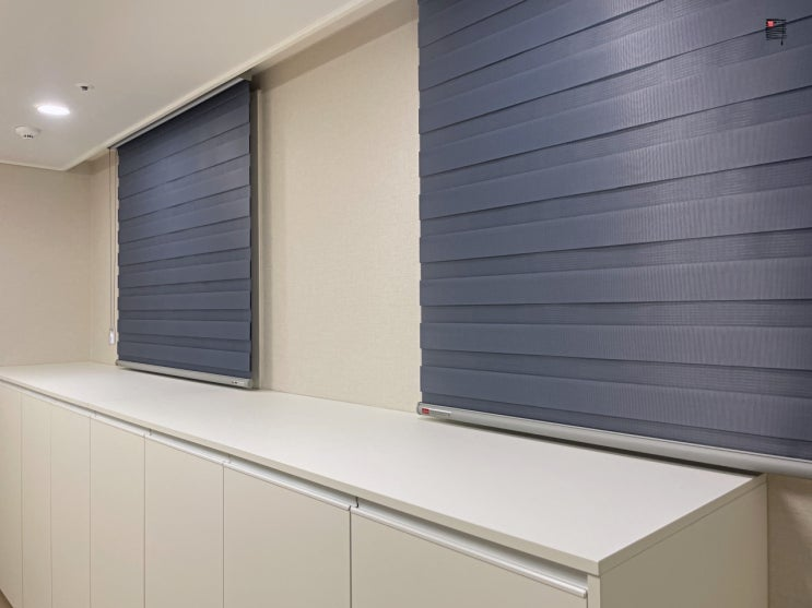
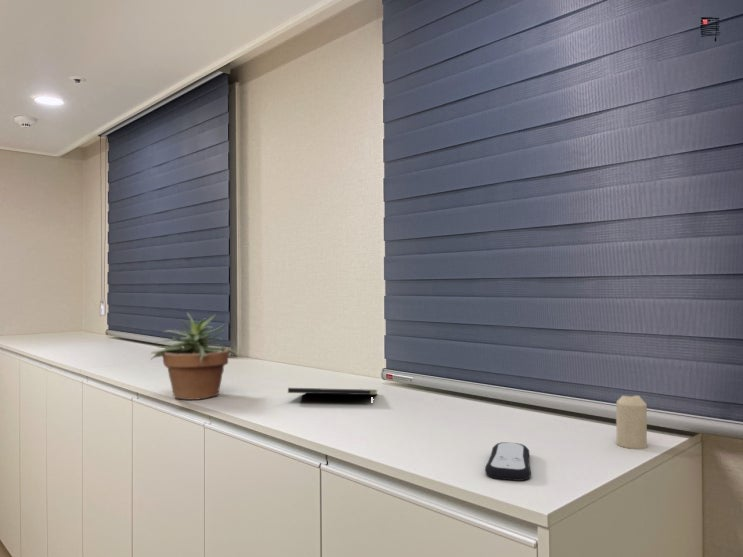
+ notepad [287,387,378,407]
+ potted plant [149,311,243,401]
+ remote control [484,441,532,482]
+ candle [615,395,648,450]
